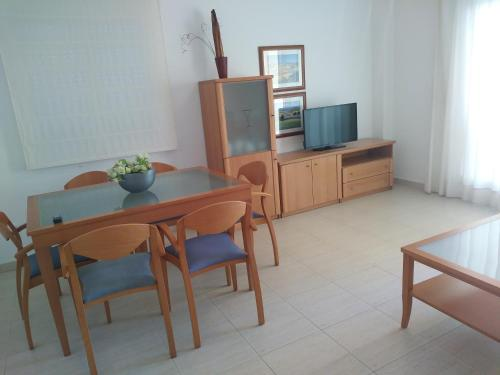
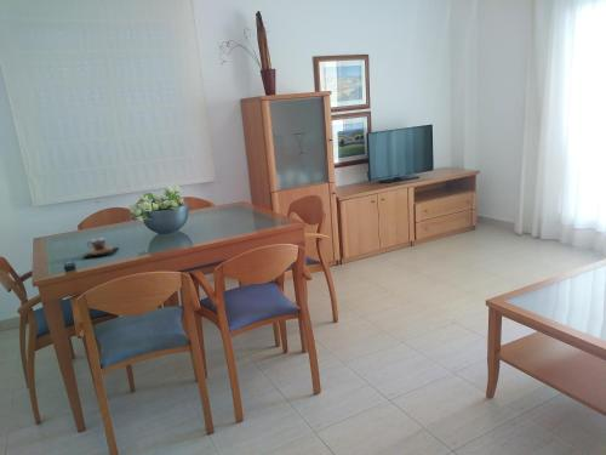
+ teacup [81,237,119,258]
